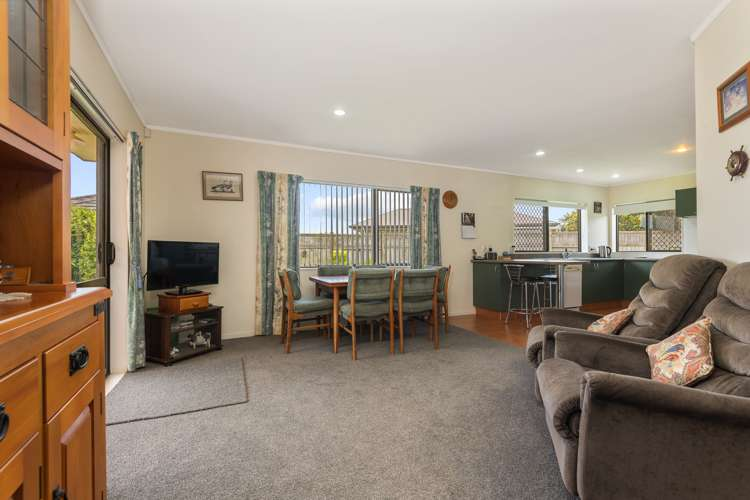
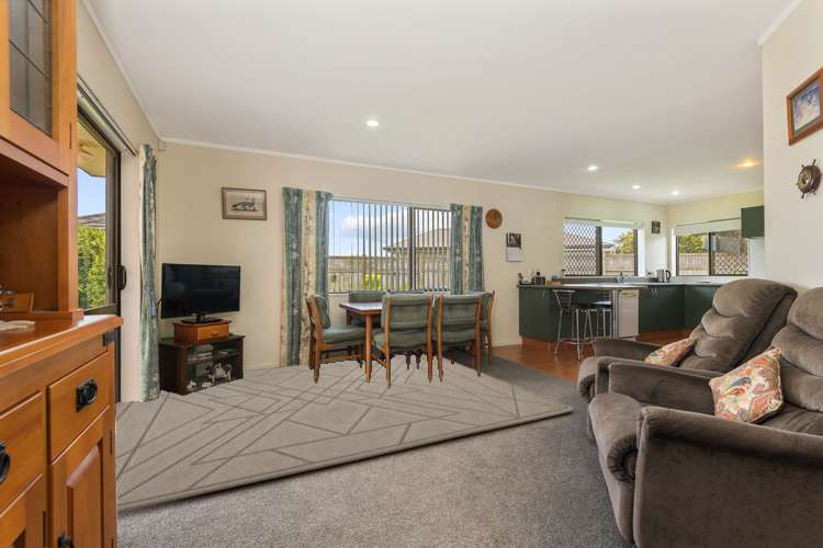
+ rug [115,353,575,514]
